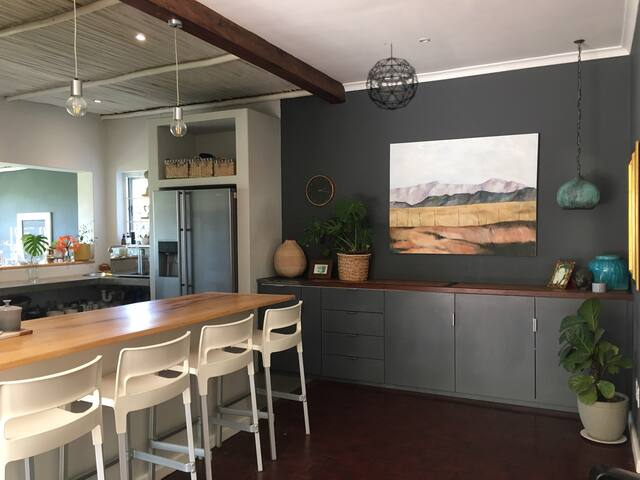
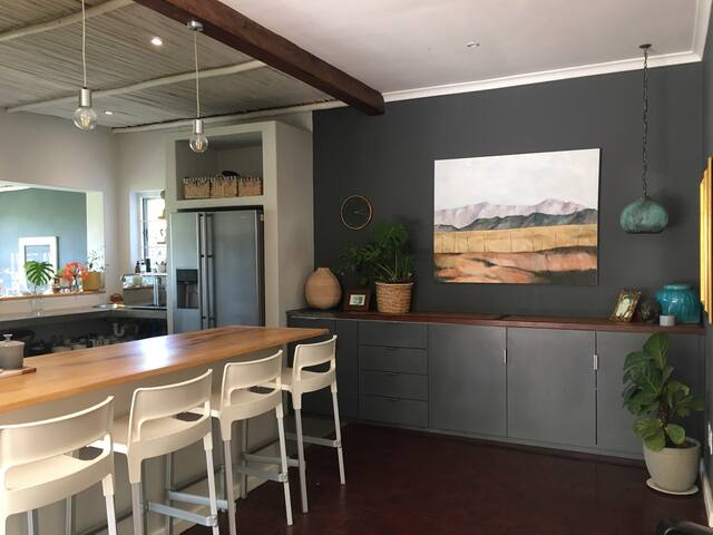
- pendant light [365,43,419,111]
